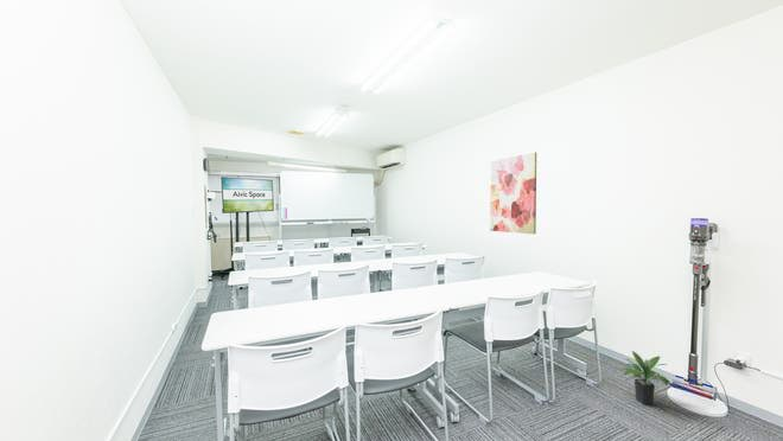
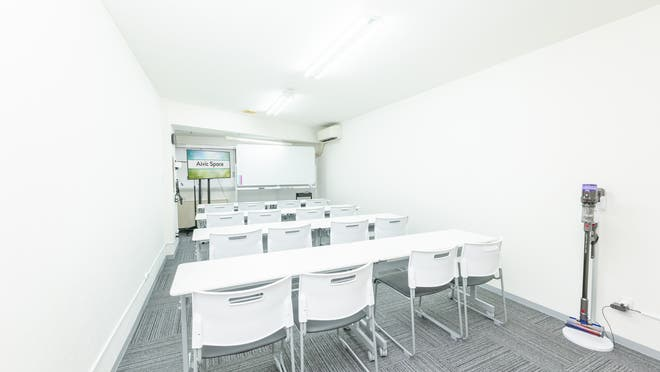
- wall art [489,152,537,235]
- potted plant [618,350,673,405]
